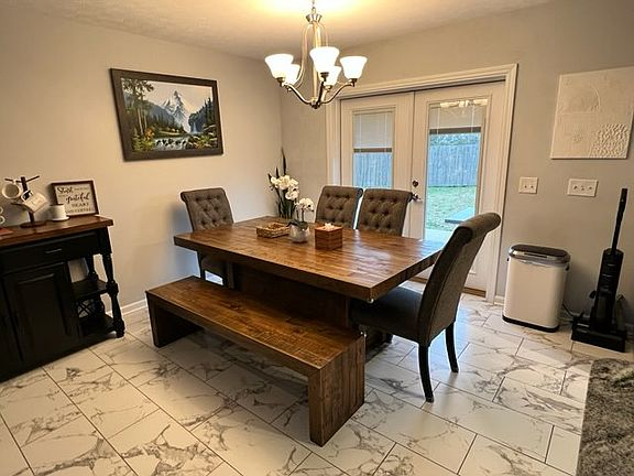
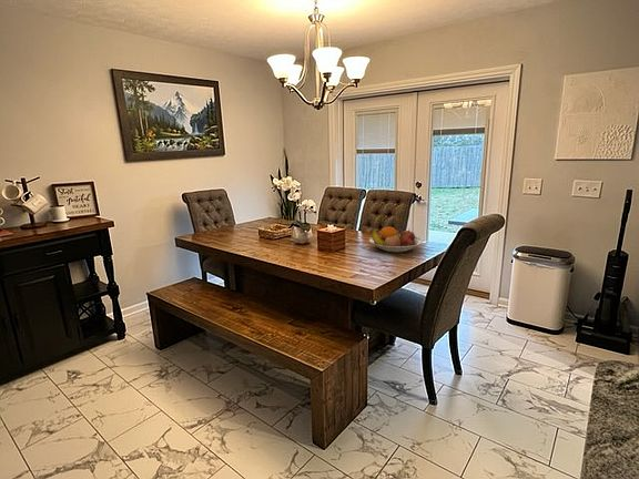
+ fruit bowl [368,226,424,254]
